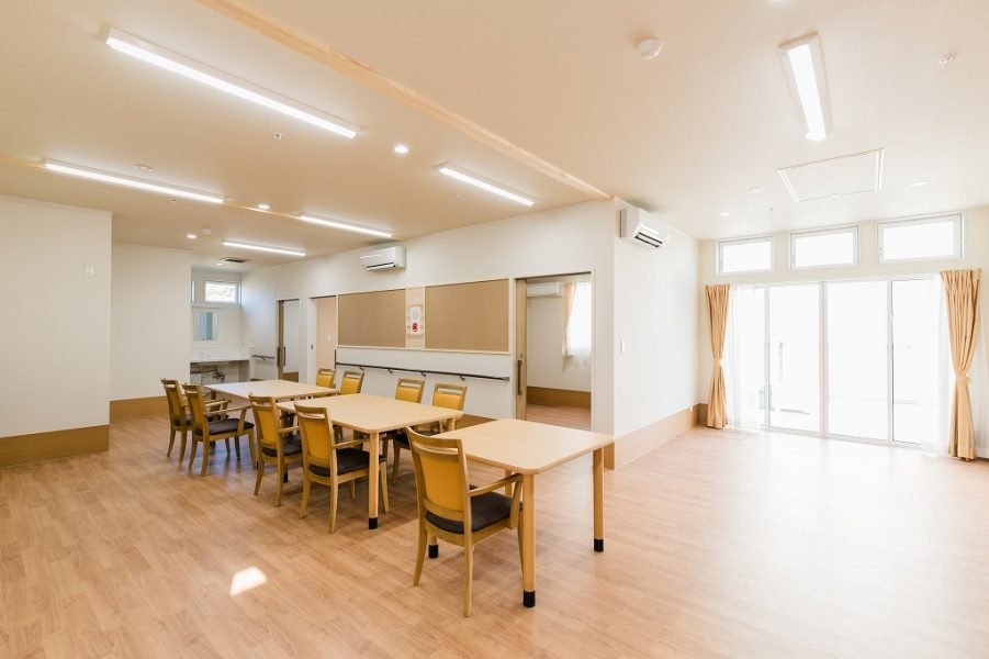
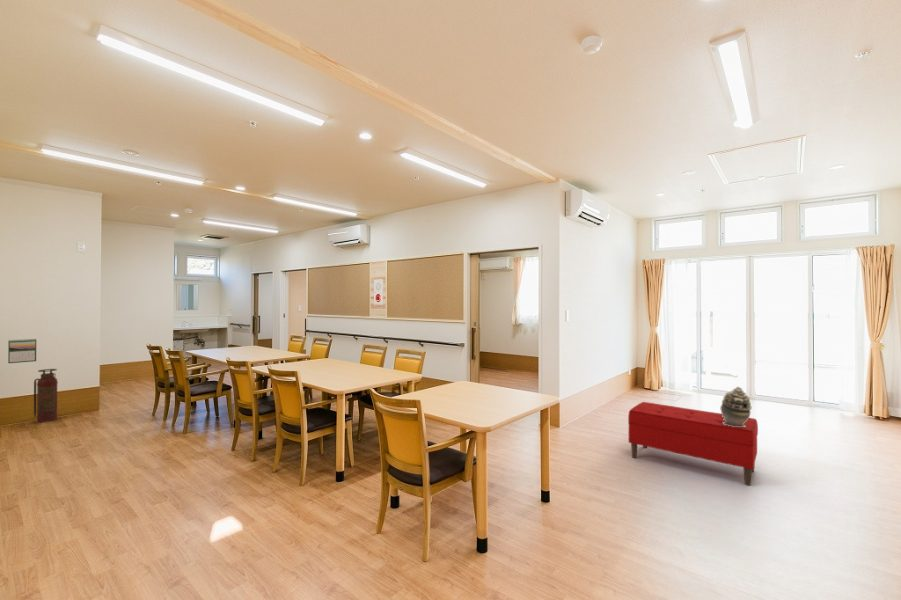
+ fire extinguisher [33,368,59,423]
+ calendar [7,338,37,364]
+ bench [627,401,759,486]
+ decorative urn [719,386,753,427]
